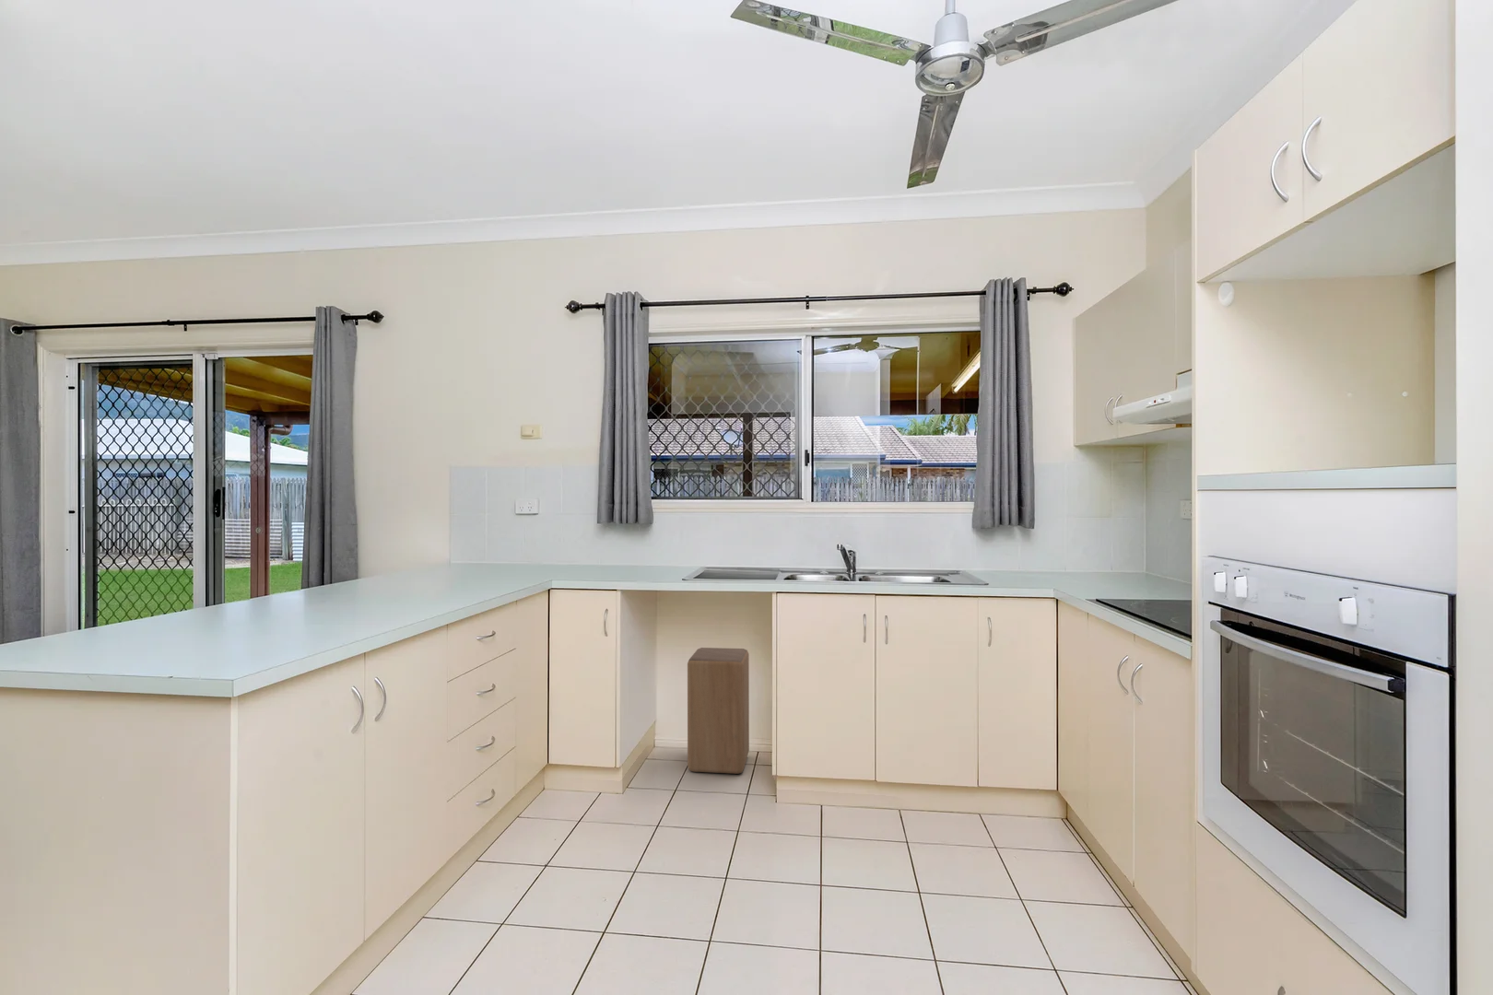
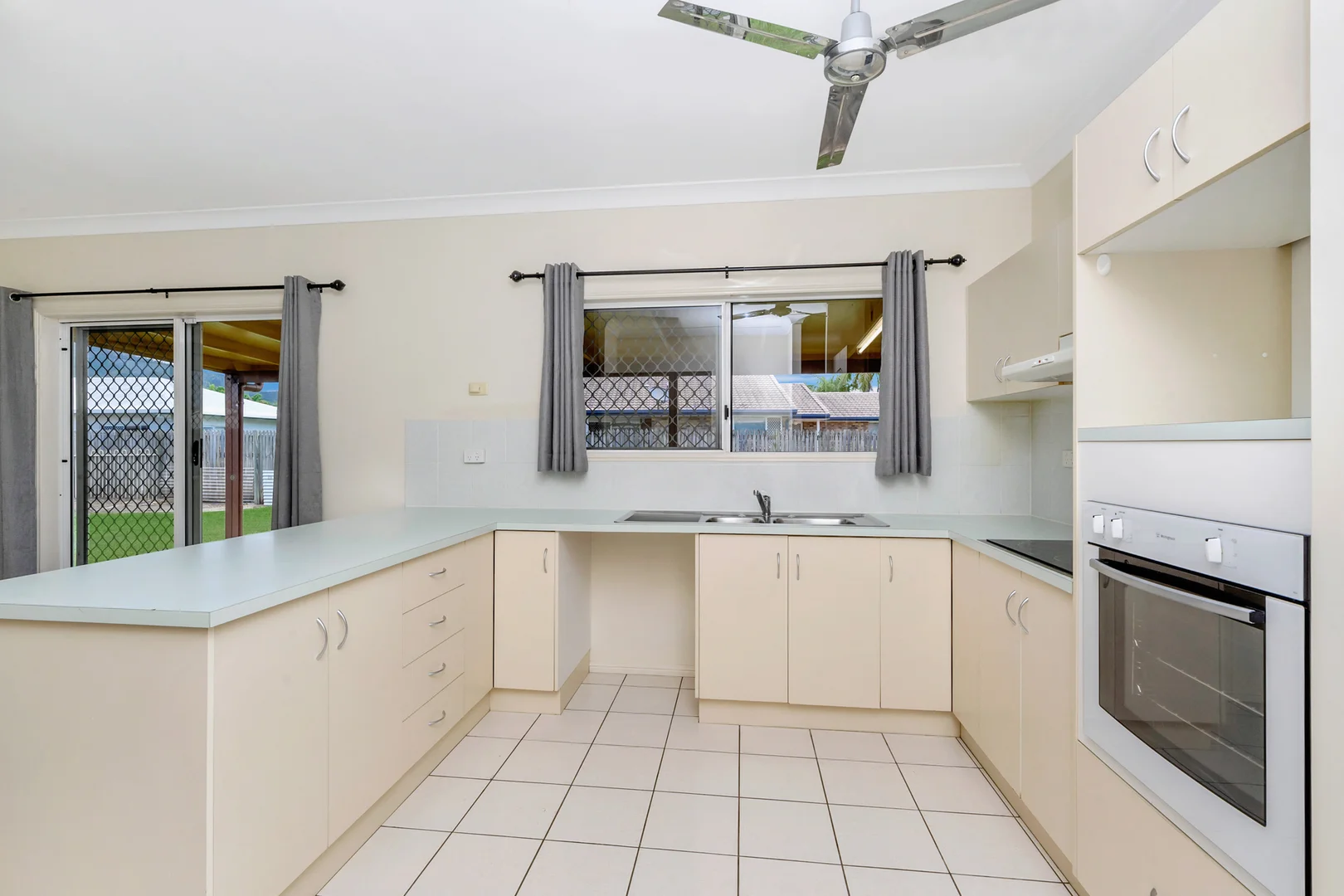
- stool [687,646,750,775]
